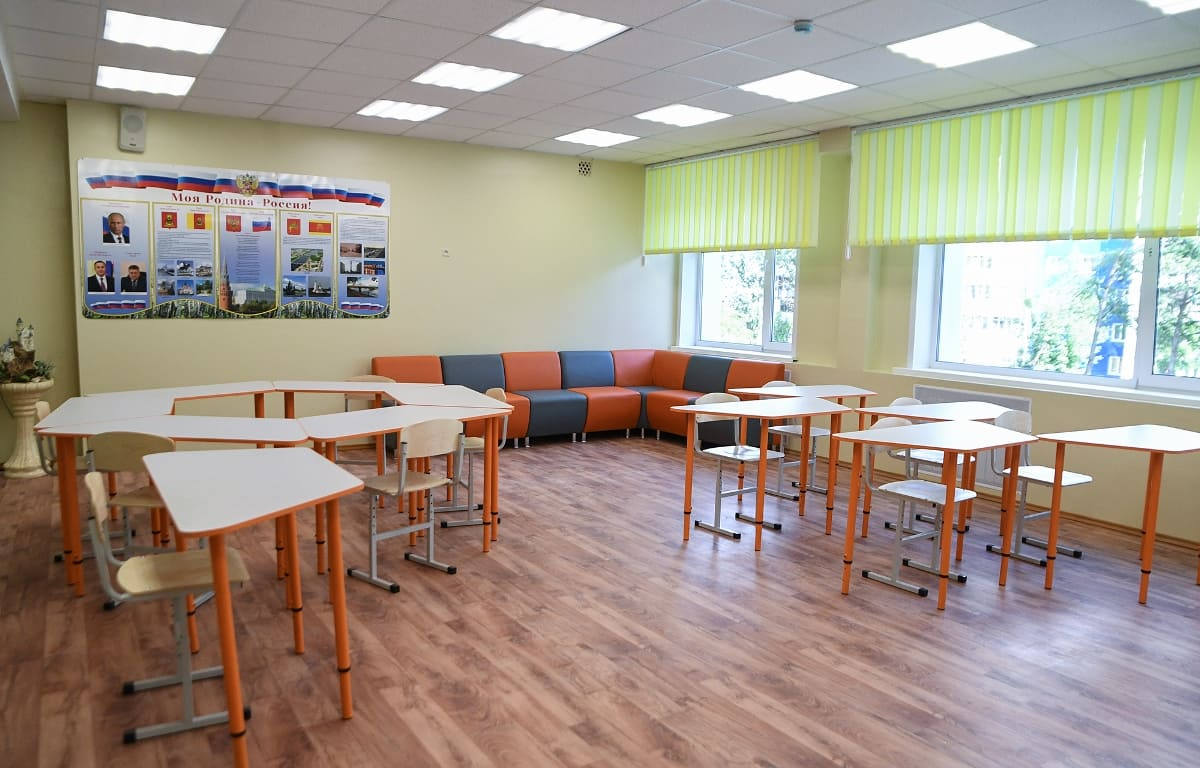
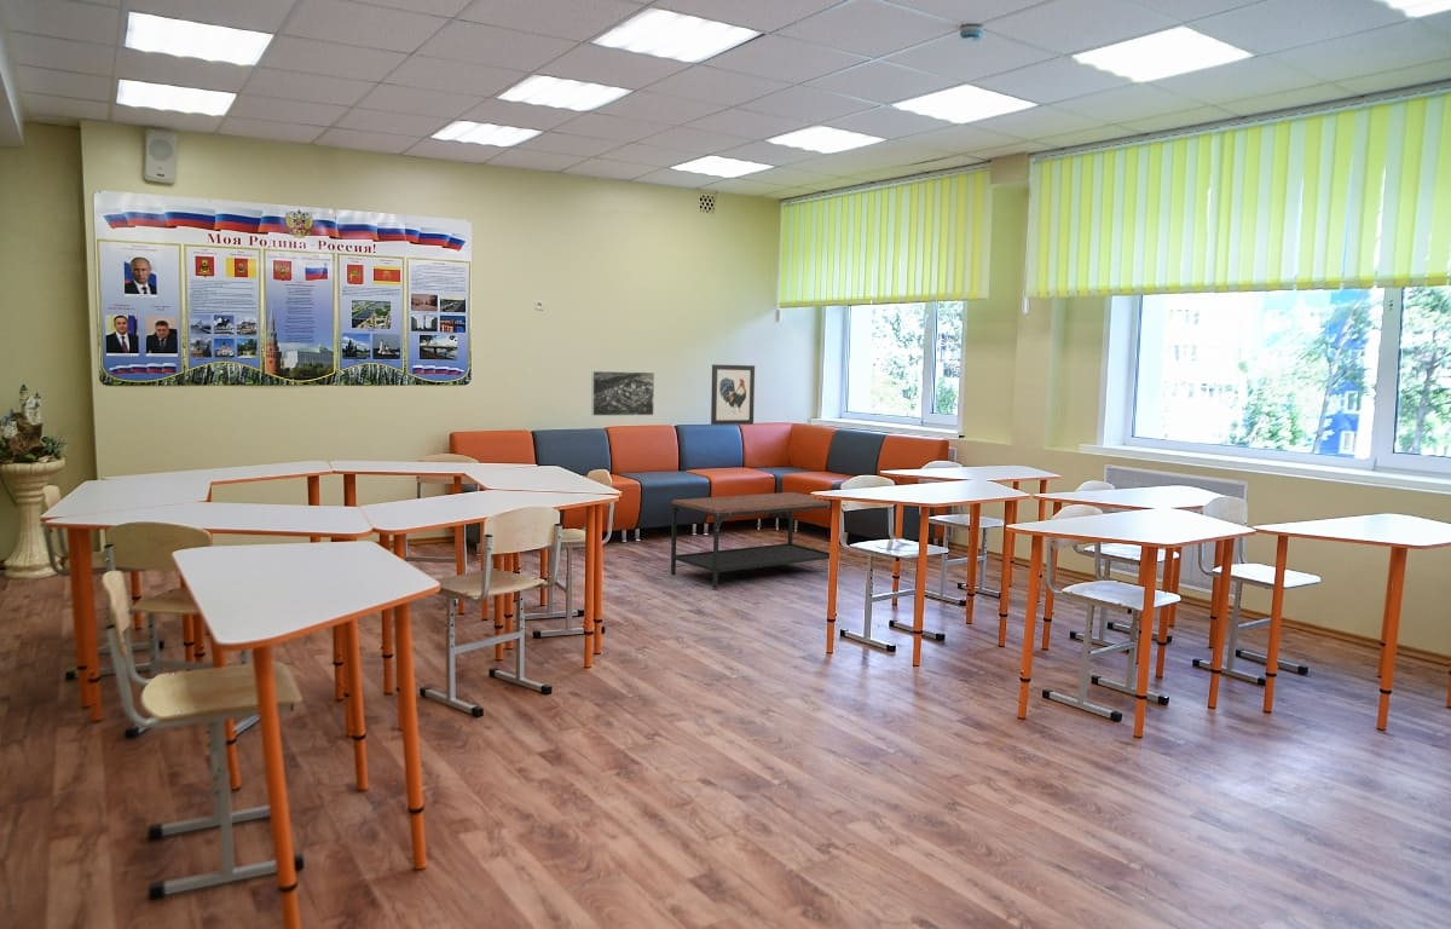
+ wall art [710,363,756,426]
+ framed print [590,370,655,417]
+ coffee table [670,491,832,590]
